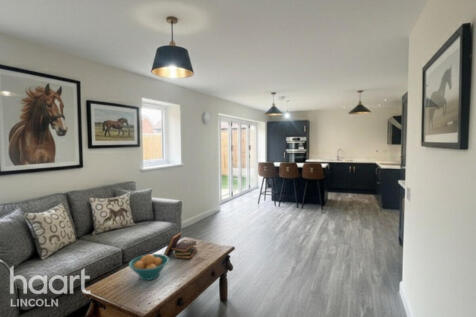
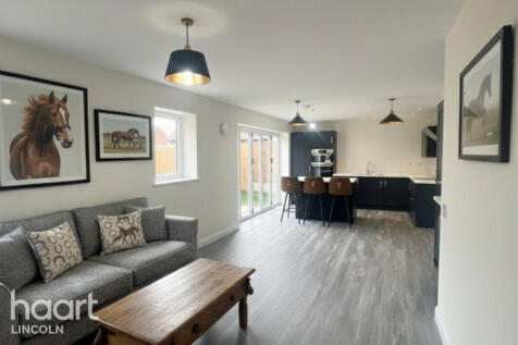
- book [163,231,198,260]
- fruit bowl [128,253,170,281]
